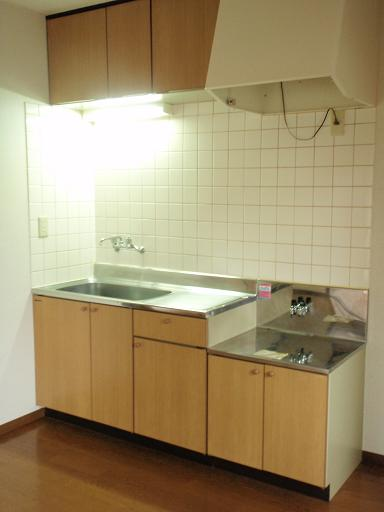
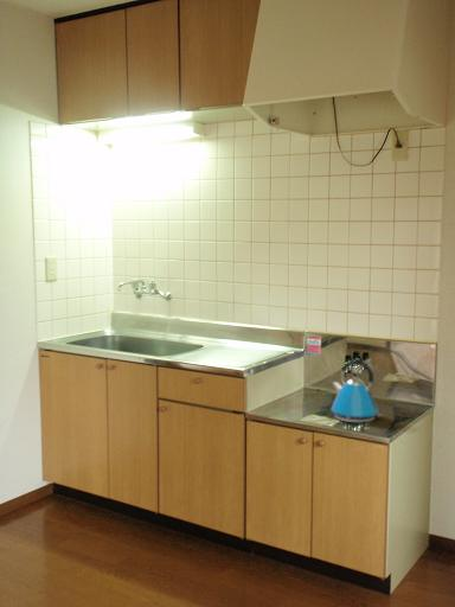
+ kettle [331,358,383,423]
